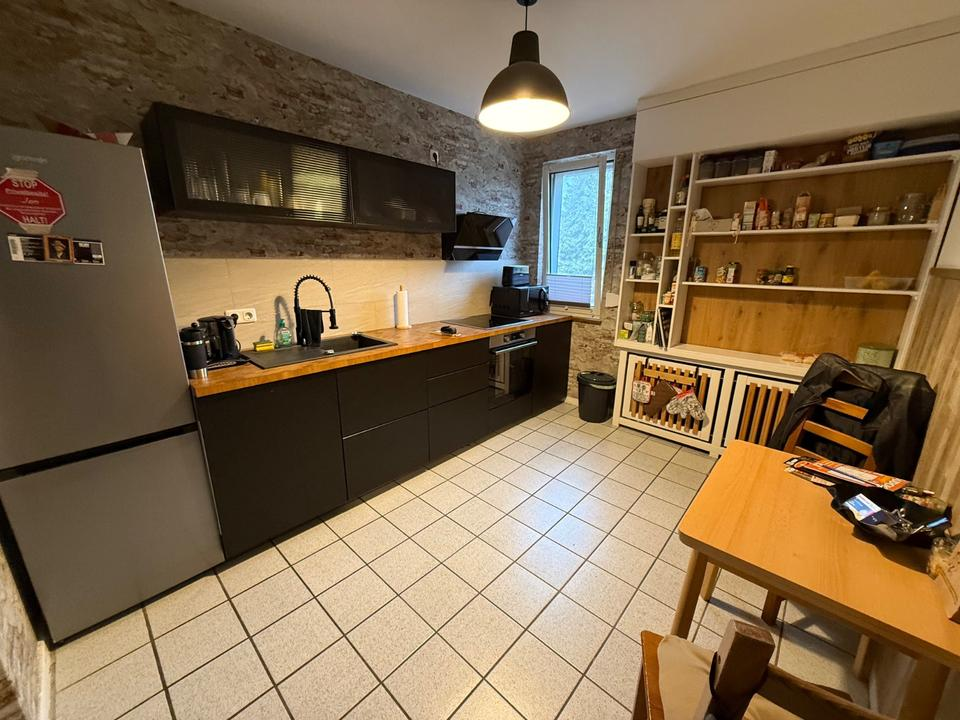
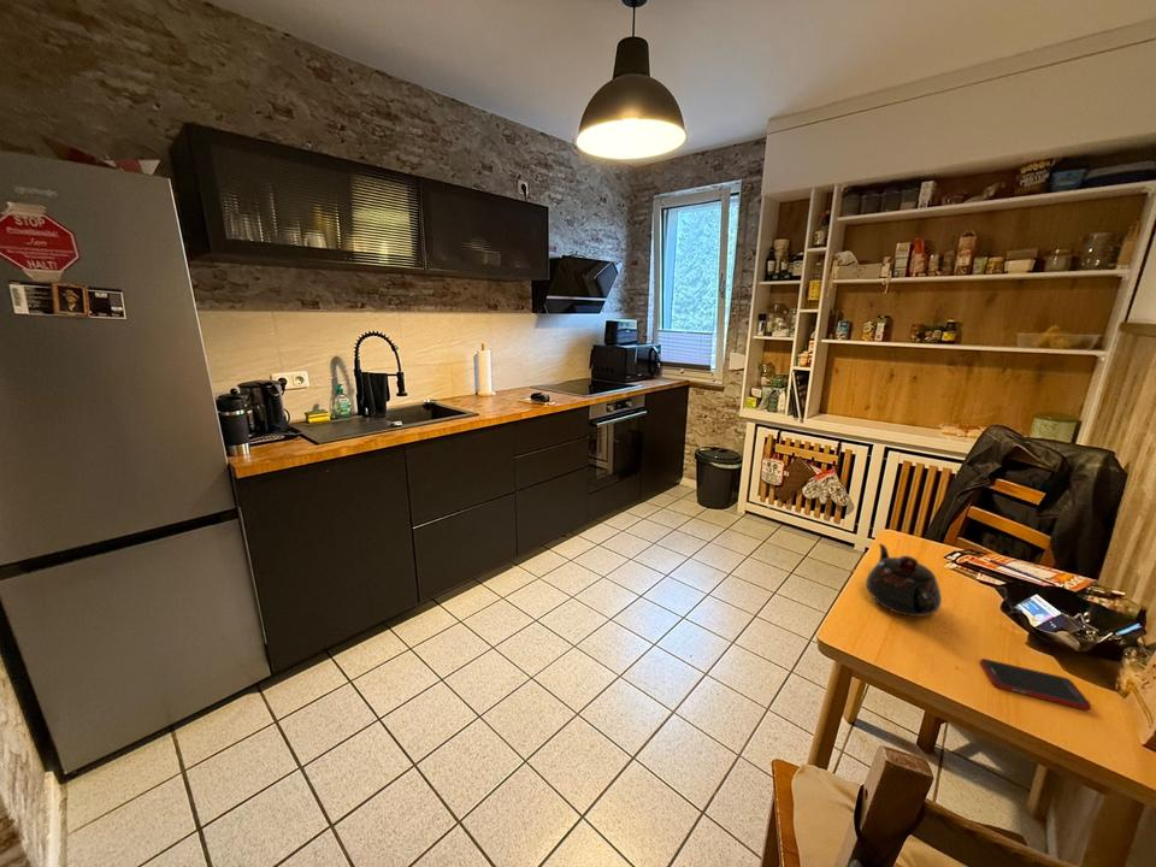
+ cell phone [979,657,1092,710]
+ teapot [865,543,943,618]
